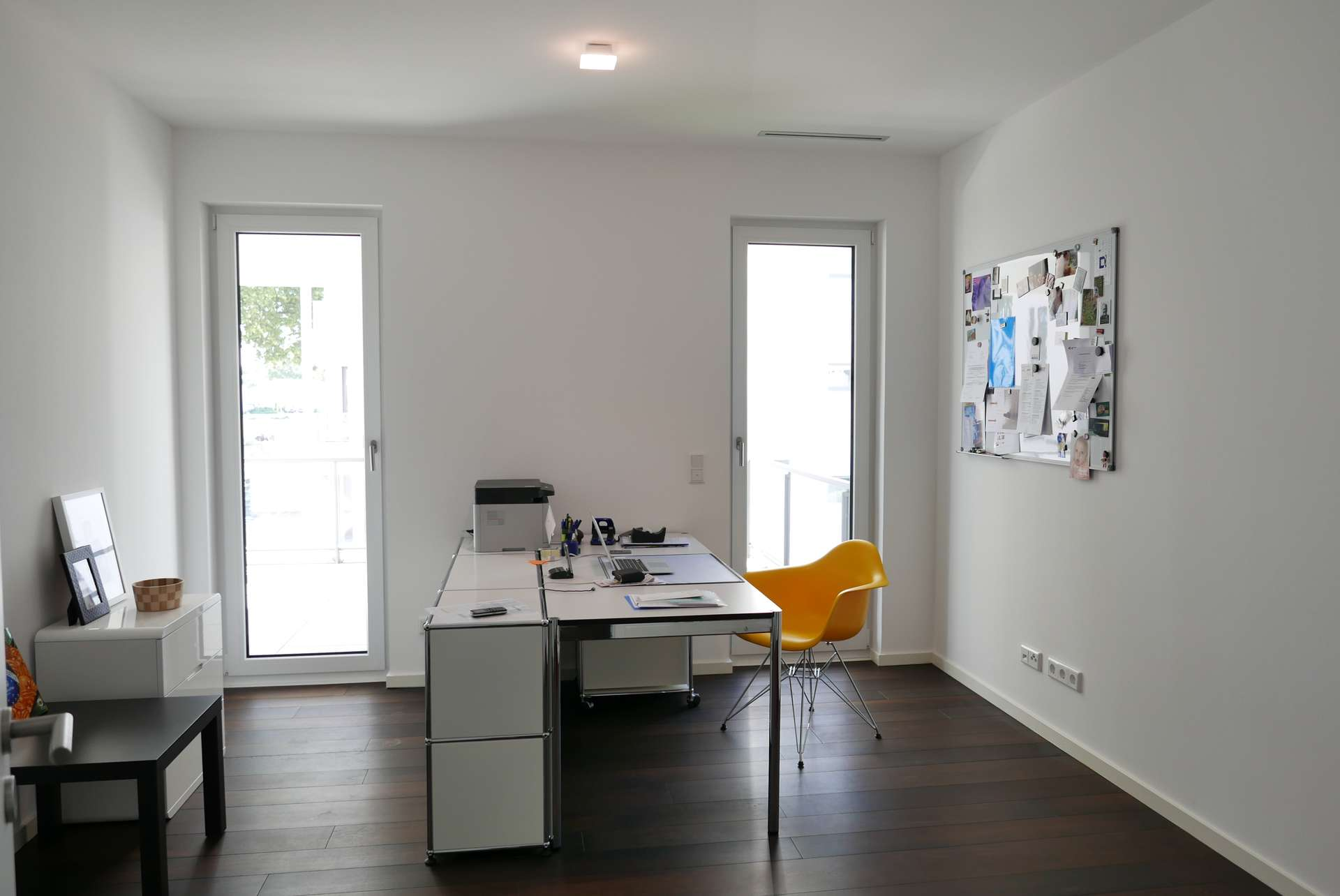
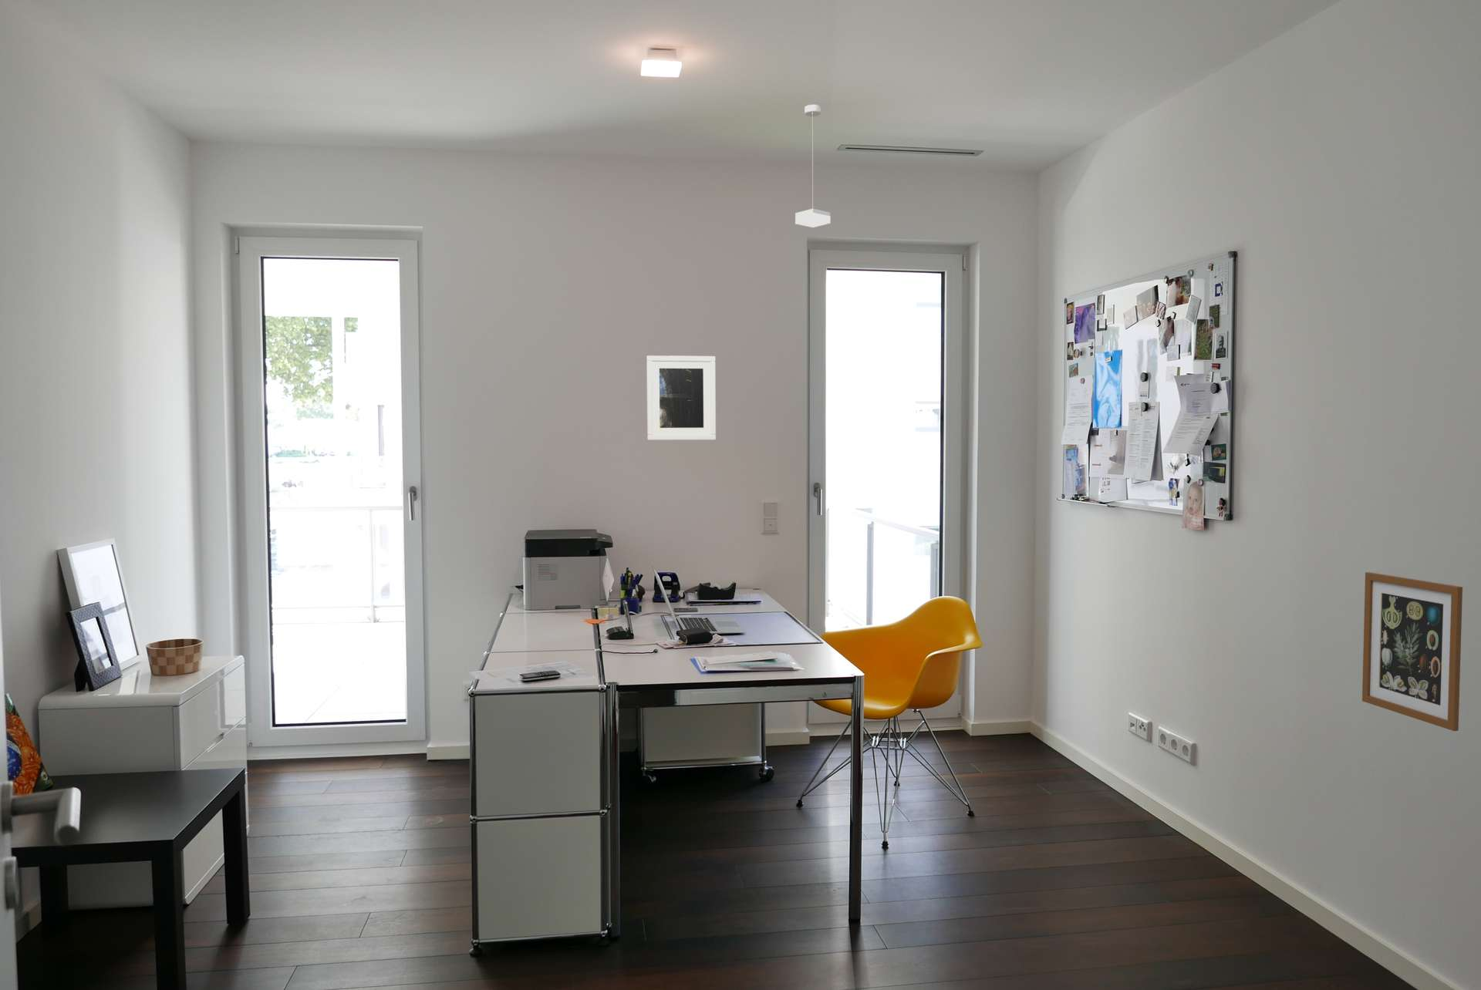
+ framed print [645,355,716,441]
+ pendant lamp [795,104,831,229]
+ wall art [1362,571,1463,731]
